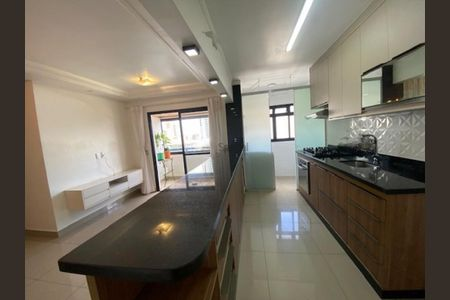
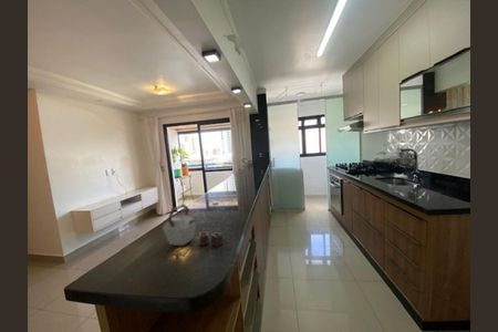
+ kettle [162,203,224,248]
